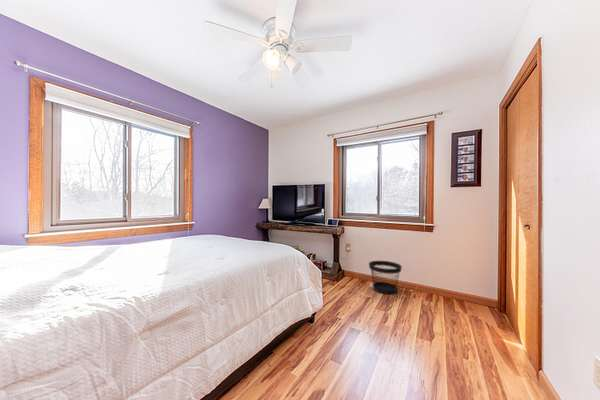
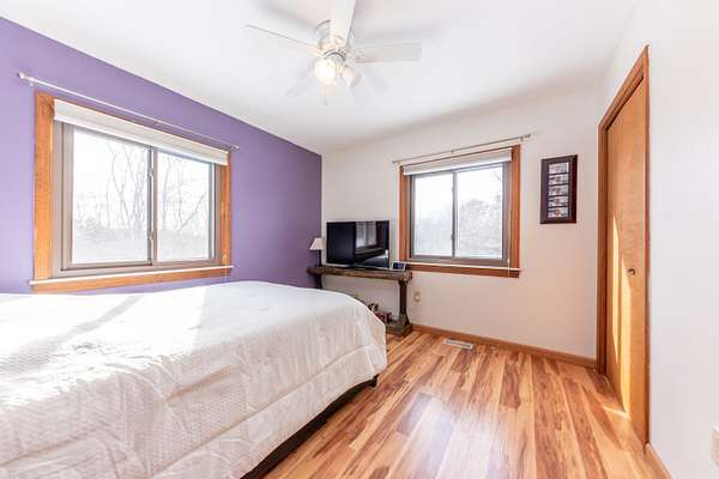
- wastebasket [368,260,403,295]
